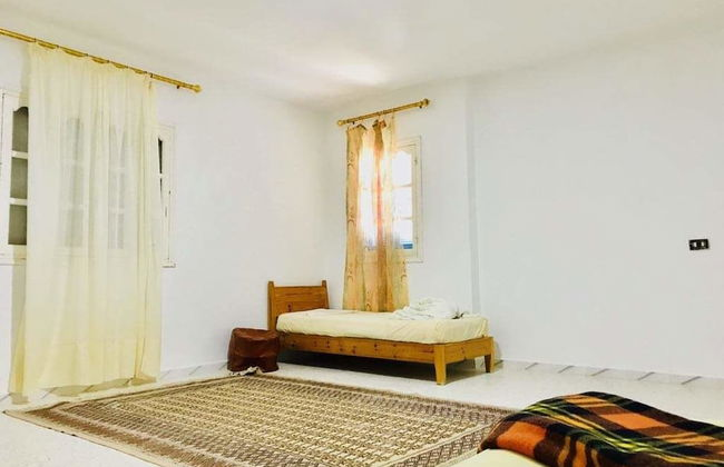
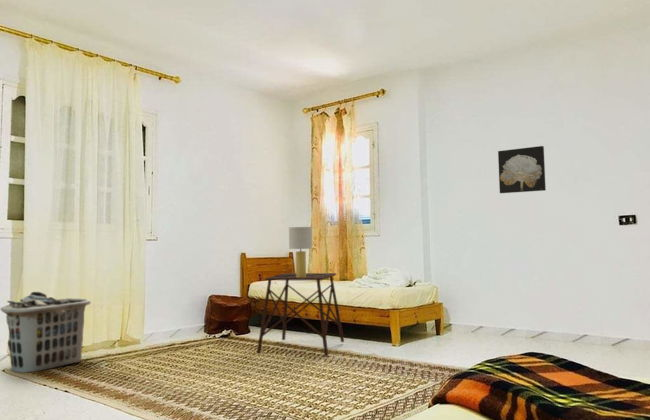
+ side table [256,272,345,358]
+ table lamp [274,226,326,278]
+ wall art [497,145,547,194]
+ clothes hamper [0,291,91,374]
